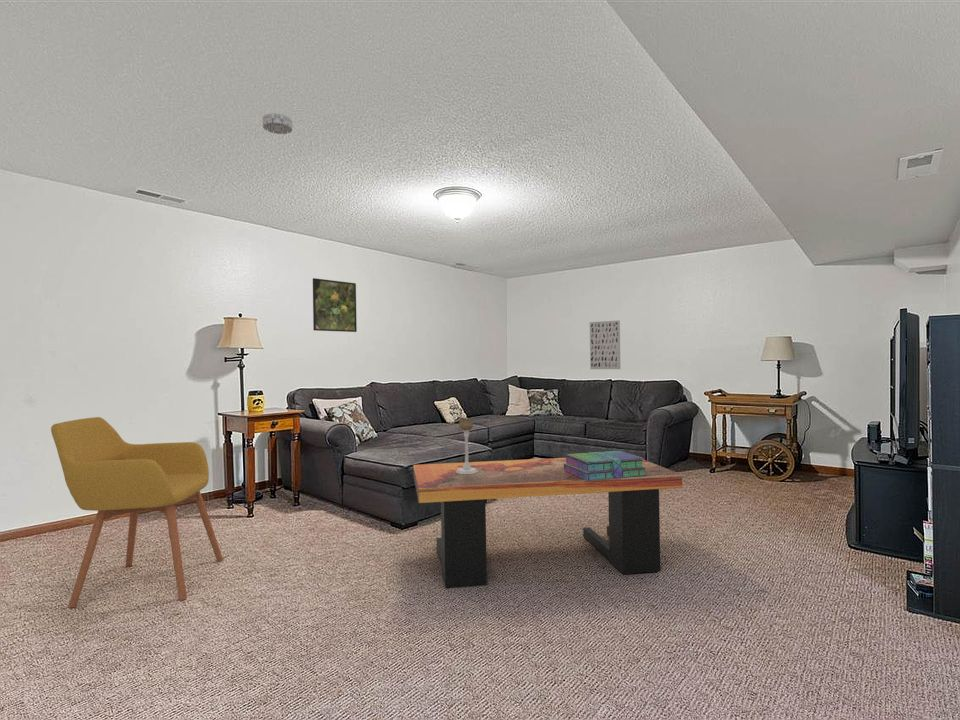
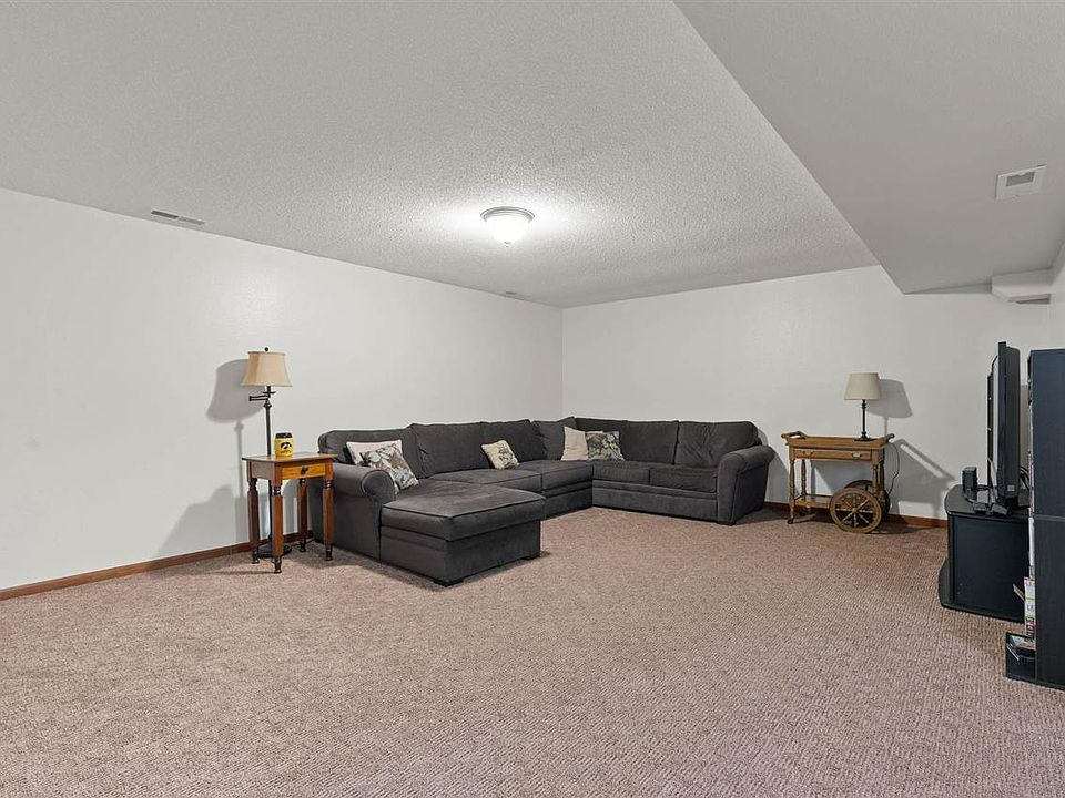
- wall art [589,319,621,370]
- coffee table [412,457,683,589]
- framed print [312,277,358,333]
- smoke detector [262,112,293,135]
- armchair [50,416,224,609]
- candle holder [456,417,478,474]
- stack of books [564,450,647,481]
